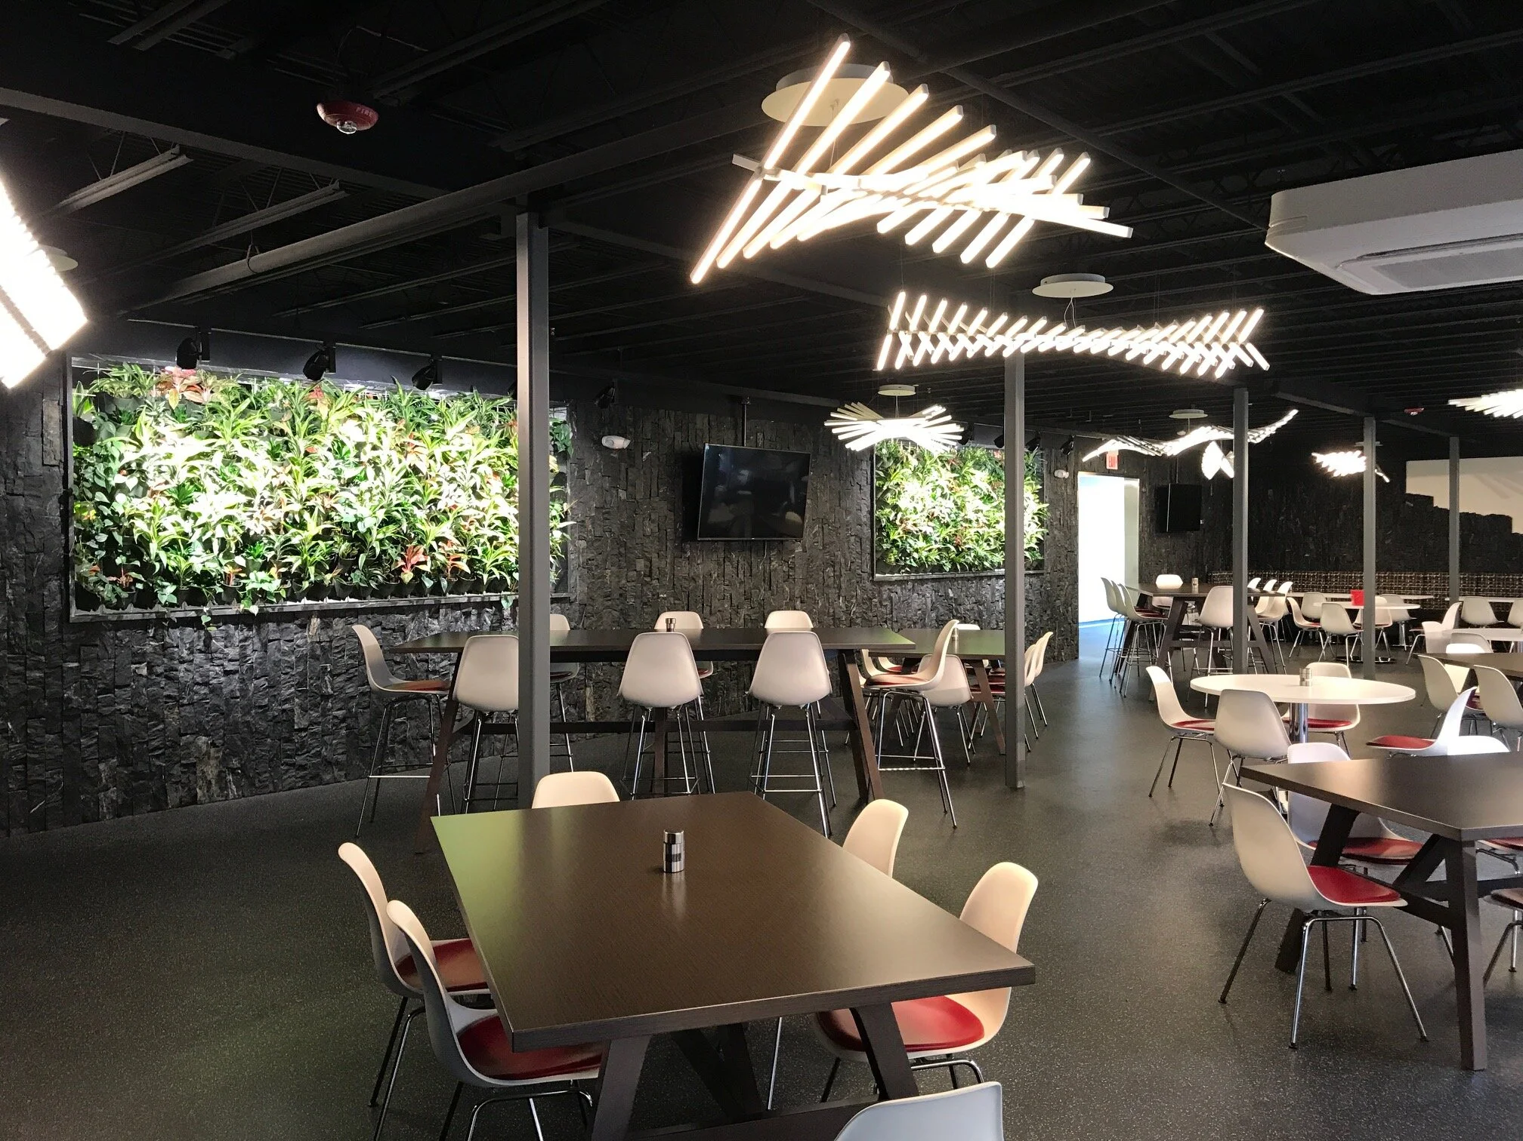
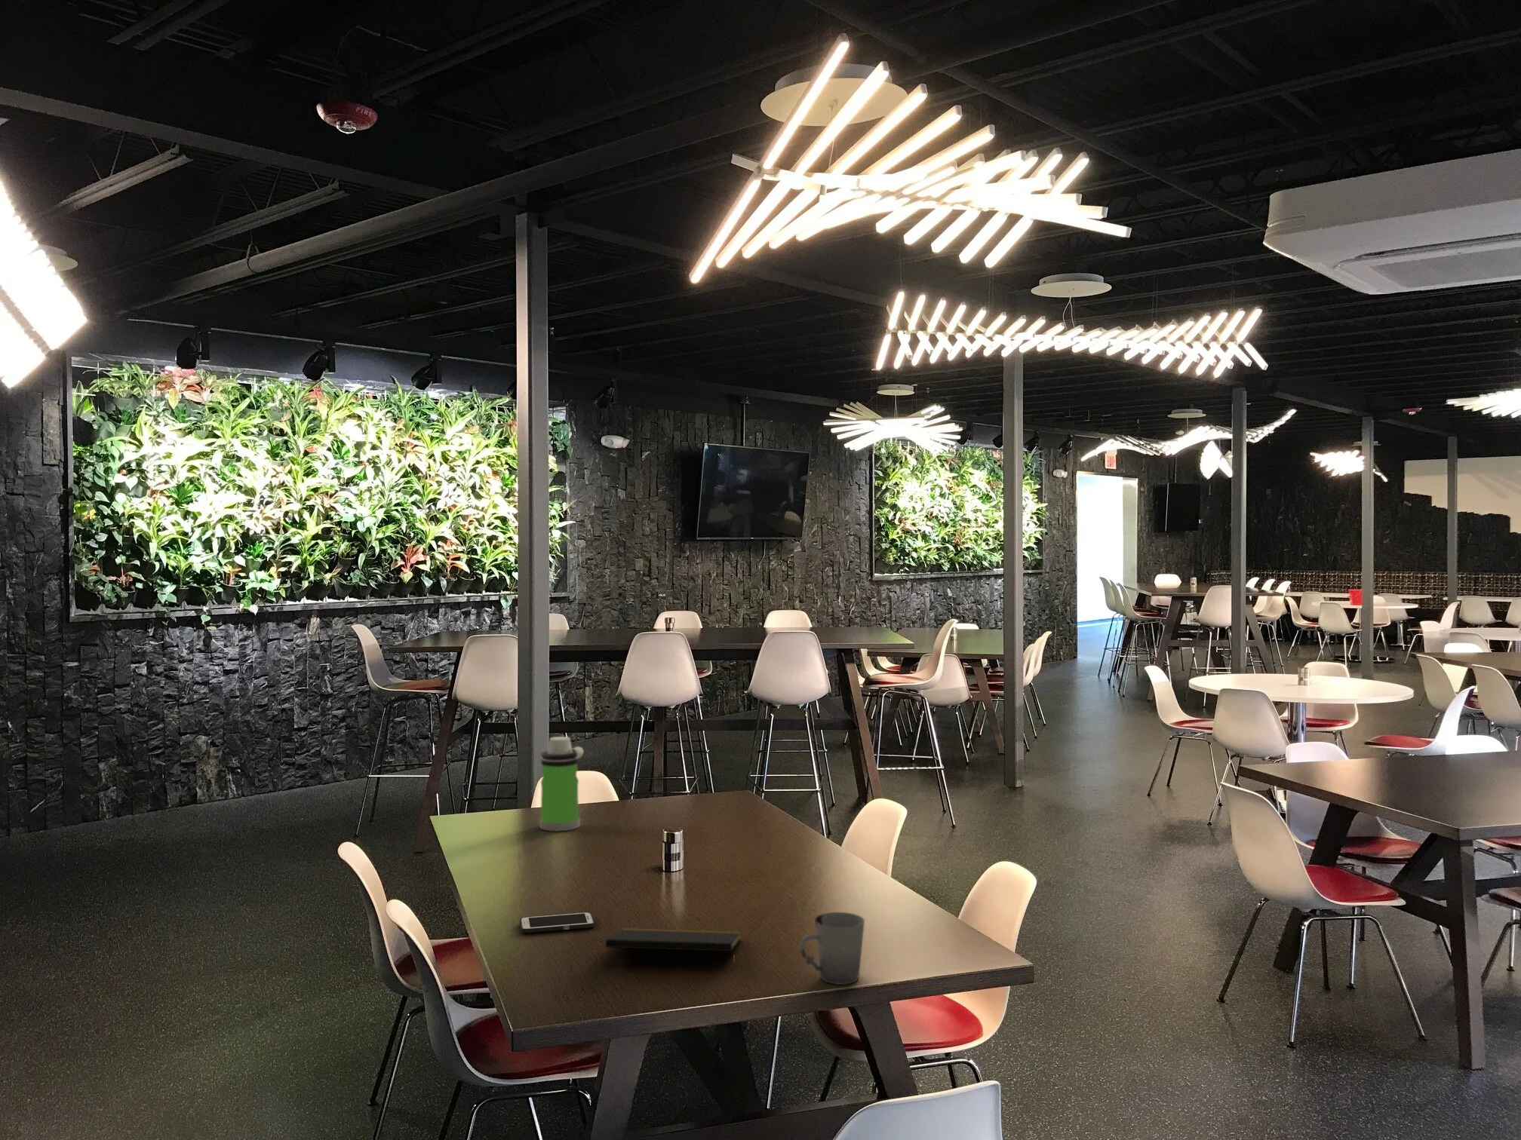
+ cup [799,911,866,986]
+ water bottle [539,736,584,832]
+ notepad [605,927,741,970]
+ cell phone [519,911,596,933]
